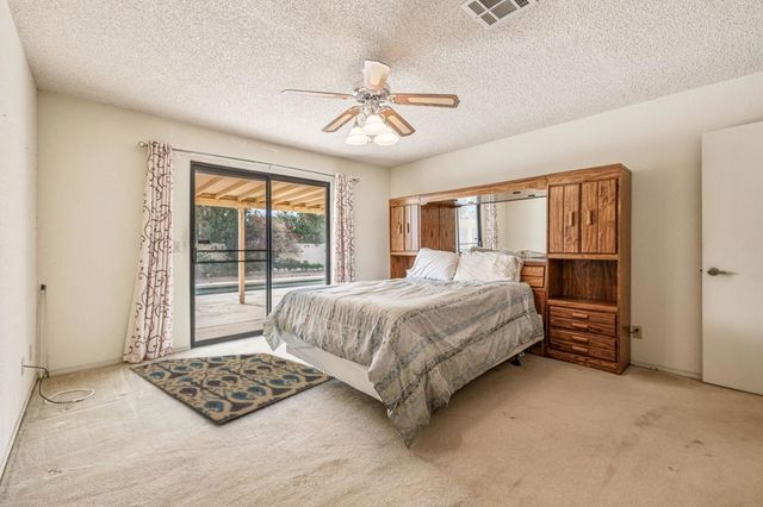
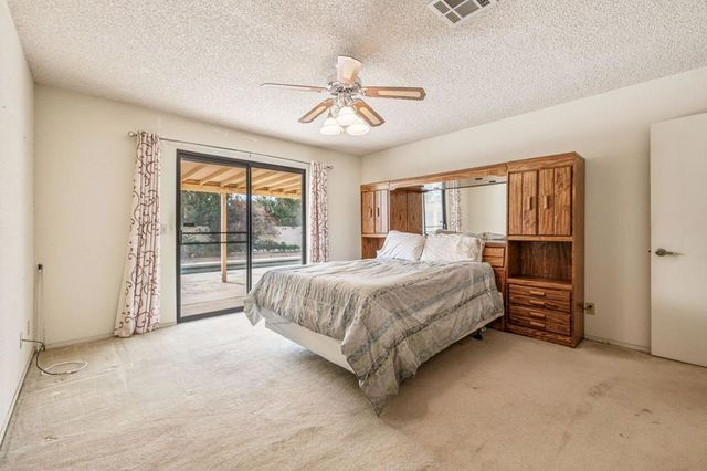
- rug [129,352,334,424]
